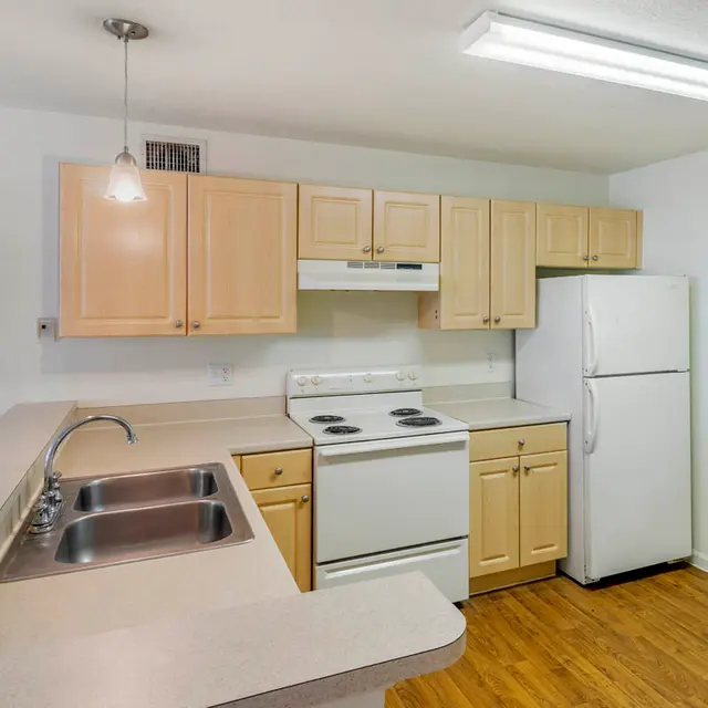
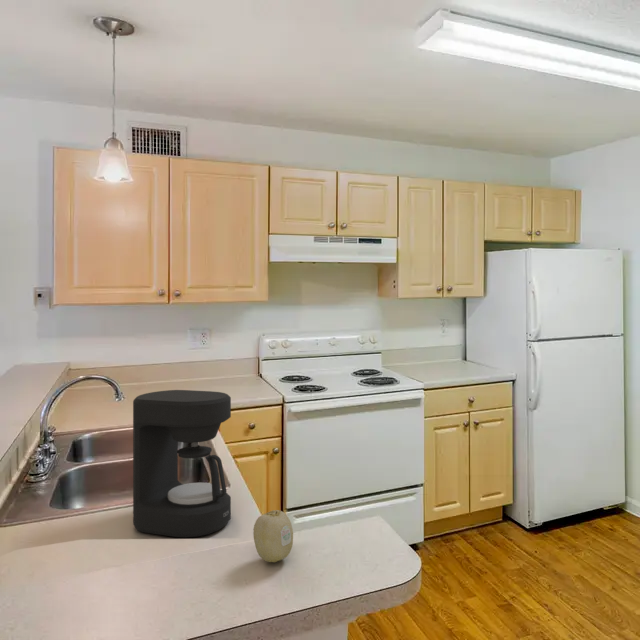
+ coffee maker [132,389,232,538]
+ fruit [252,509,294,563]
